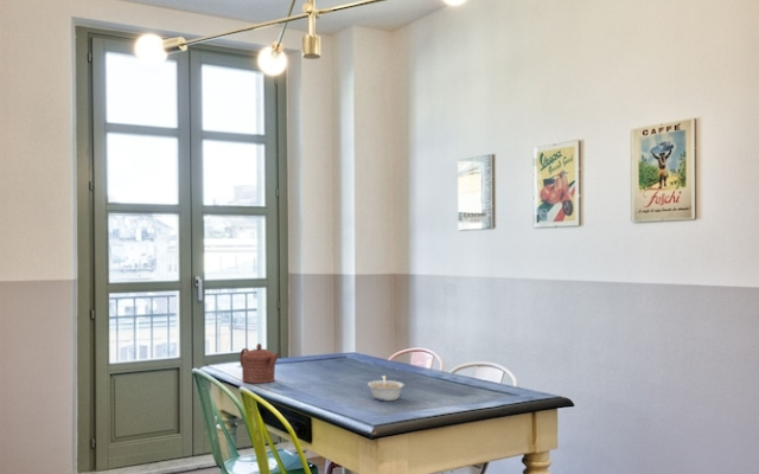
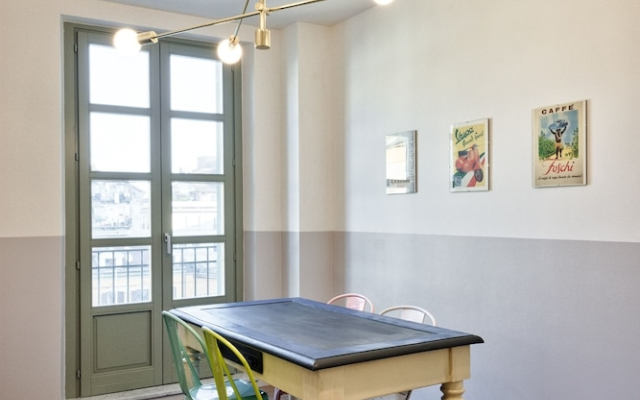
- legume [366,374,406,402]
- teapot [240,342,280,384]
